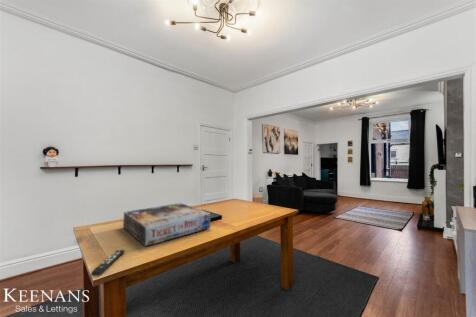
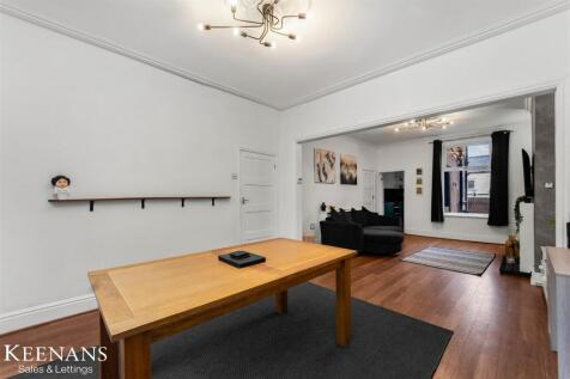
- board game [122,202,211,247]
- remote control [90,249,125,277]
